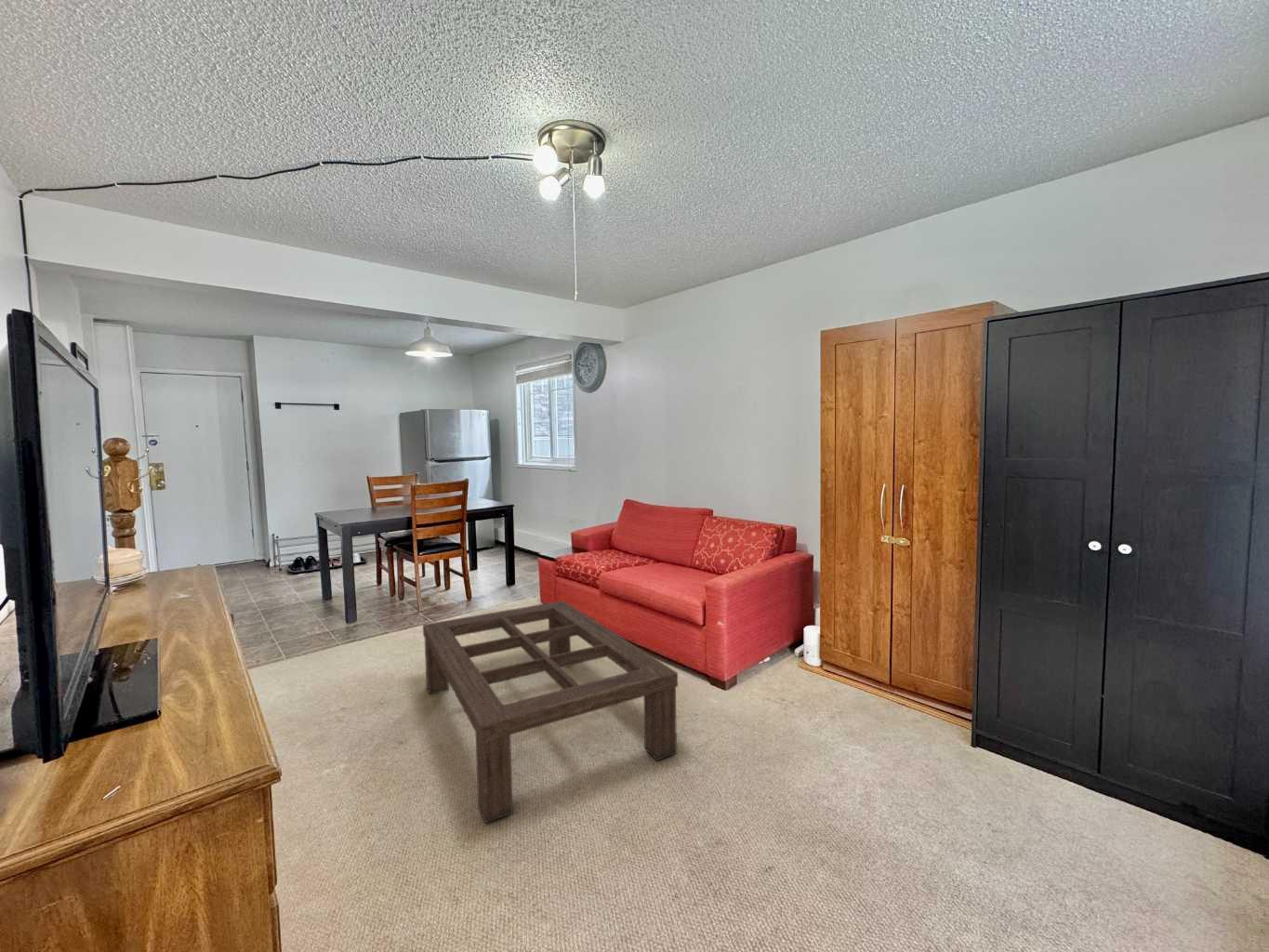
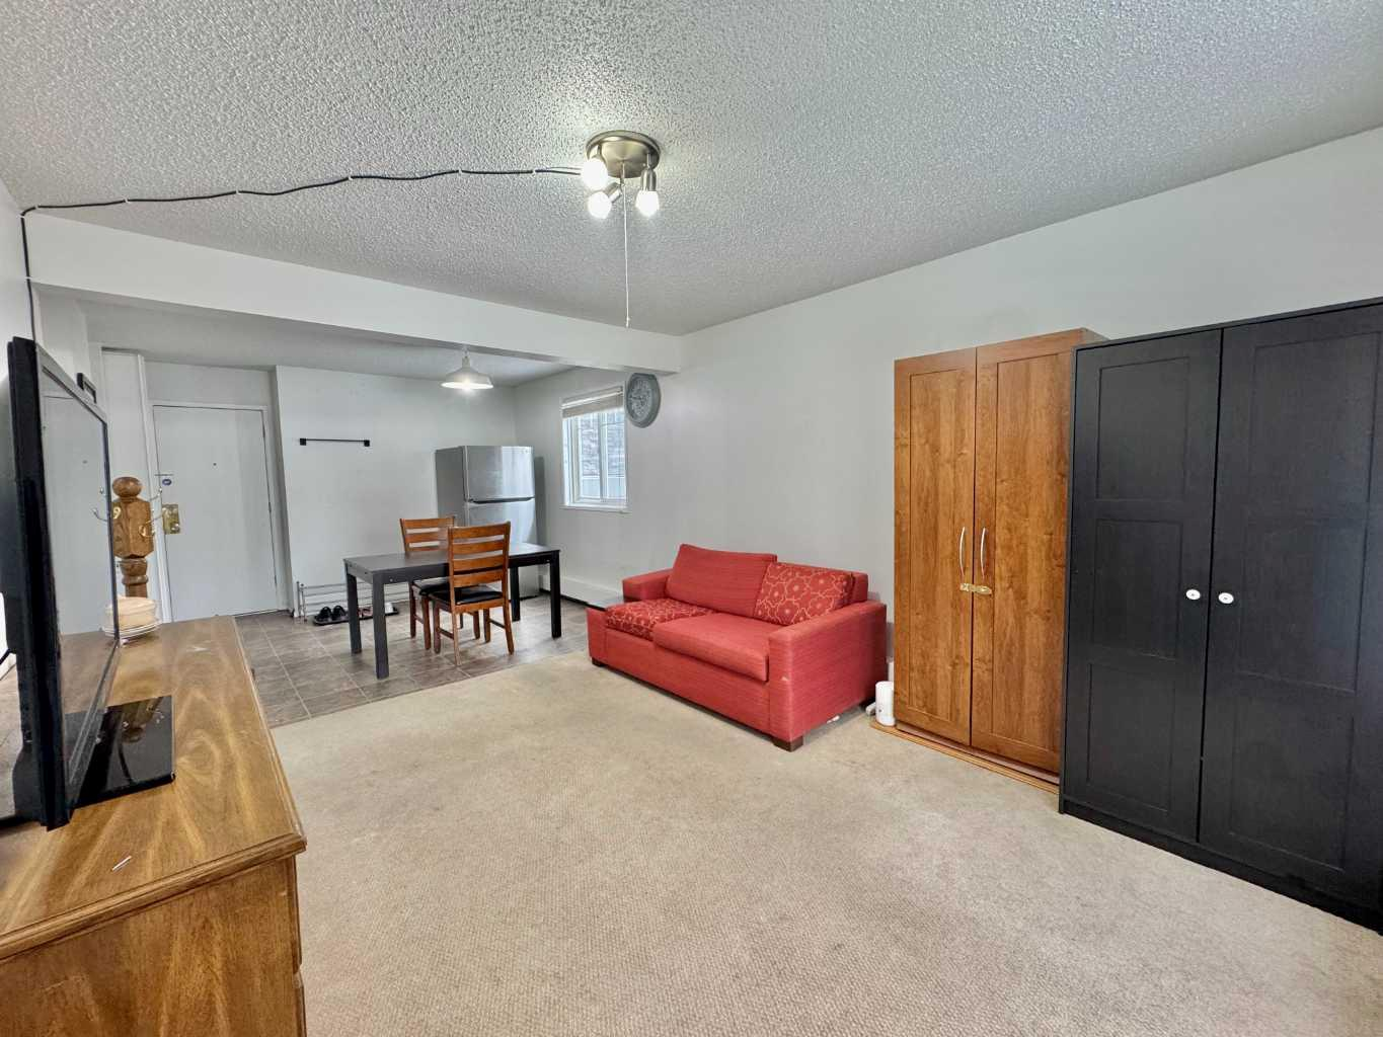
- coffee table [422,600,679,824]
